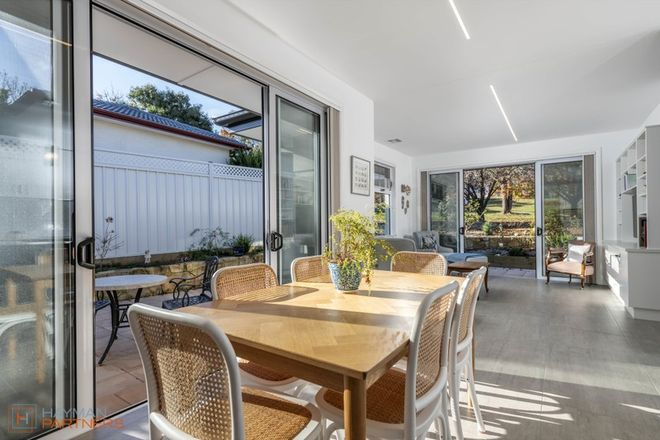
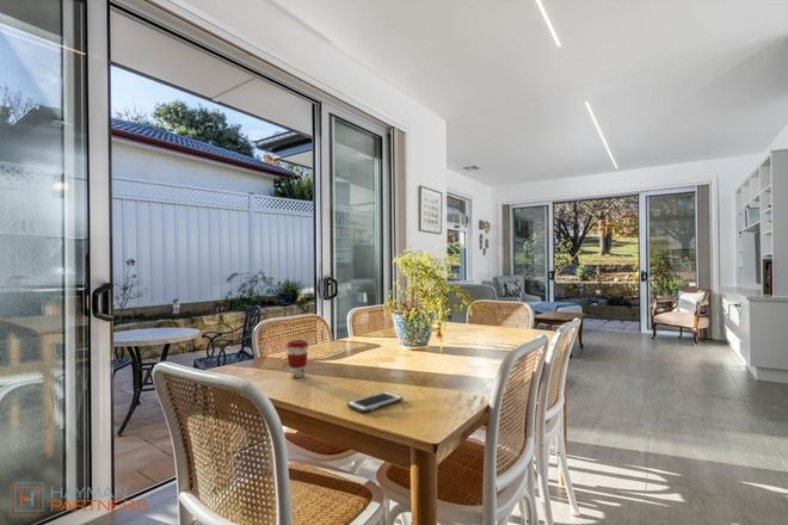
+ cell phone [346,390,405,414]
+ coffee cup [285,339,309,379]
